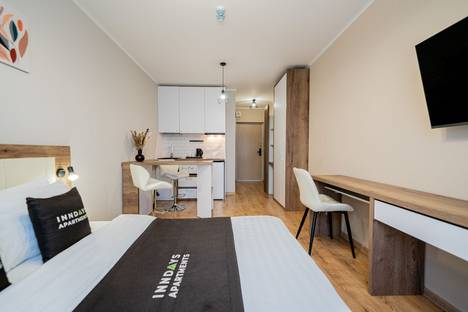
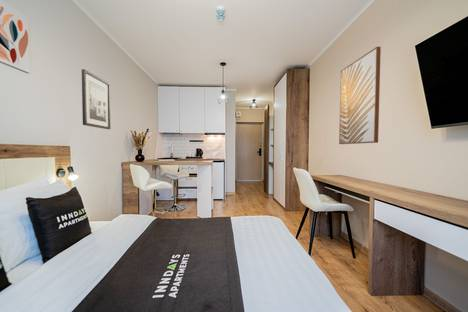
+ wall art [81,68,111,130]
+ wall art [338,46,382,145]
